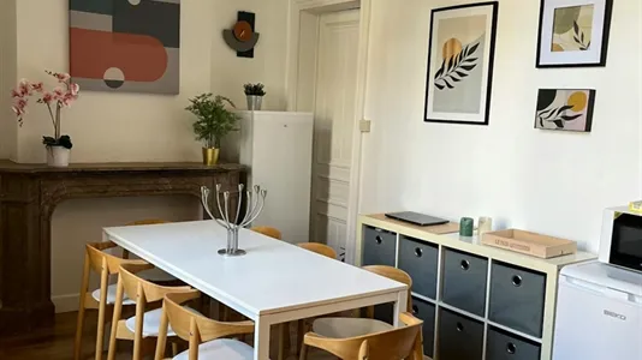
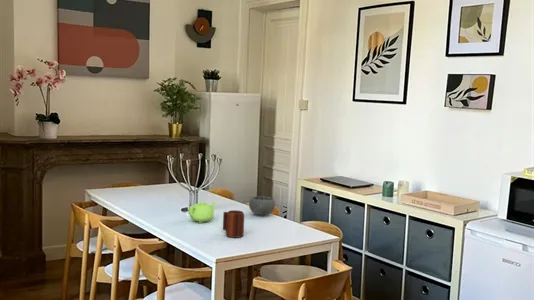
+ bowl [248,195,276,216]
+ teapot [187,200,217,224]
+ mug [222,209,245,239]
